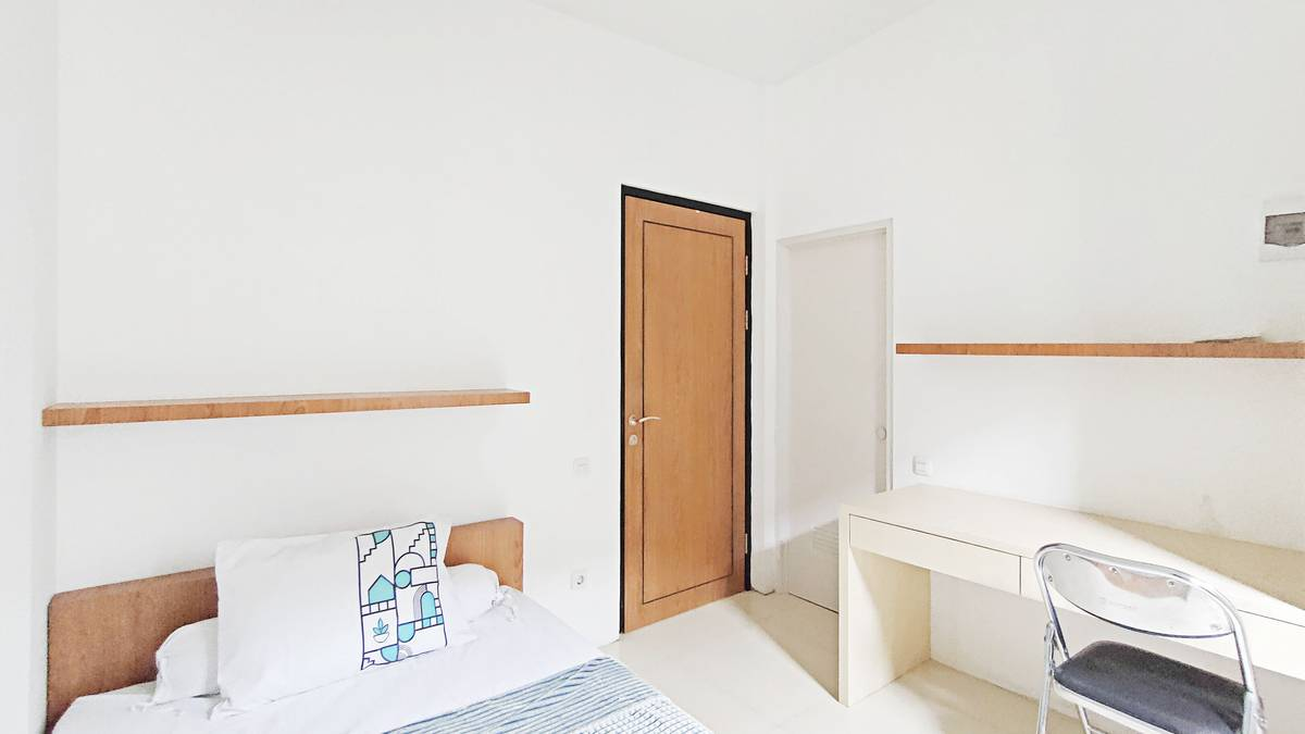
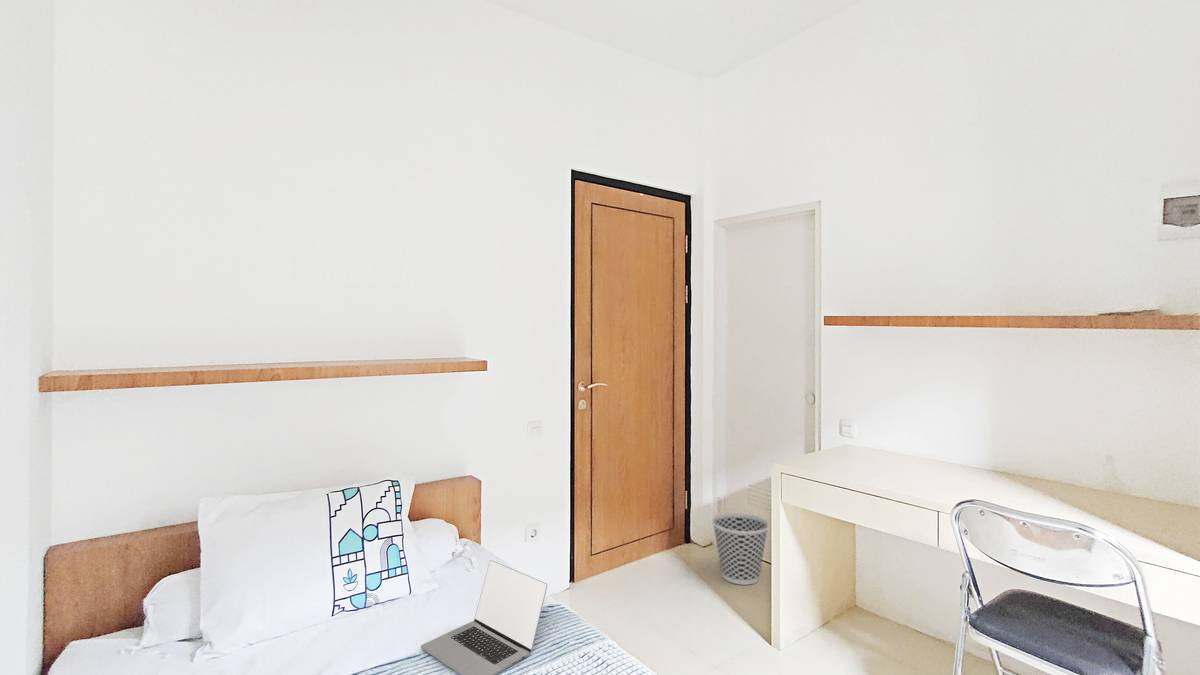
+ wastebasket [711,512,770,586]
+ laptop [420,559,548,675]
